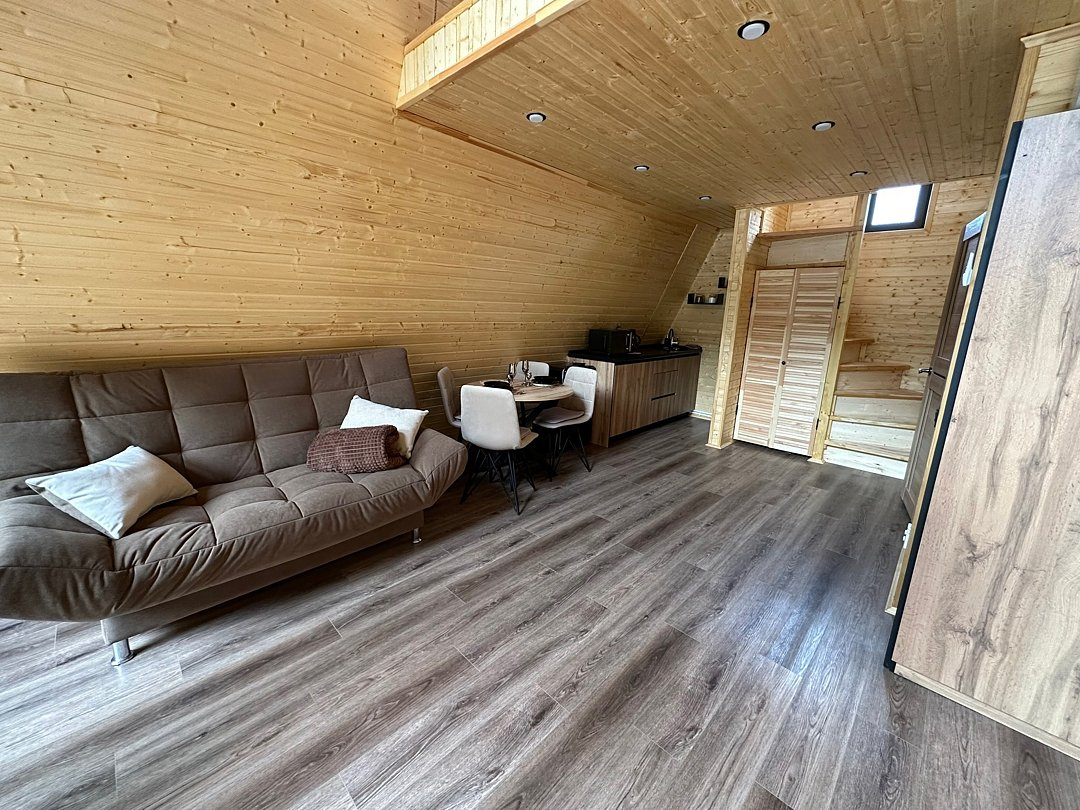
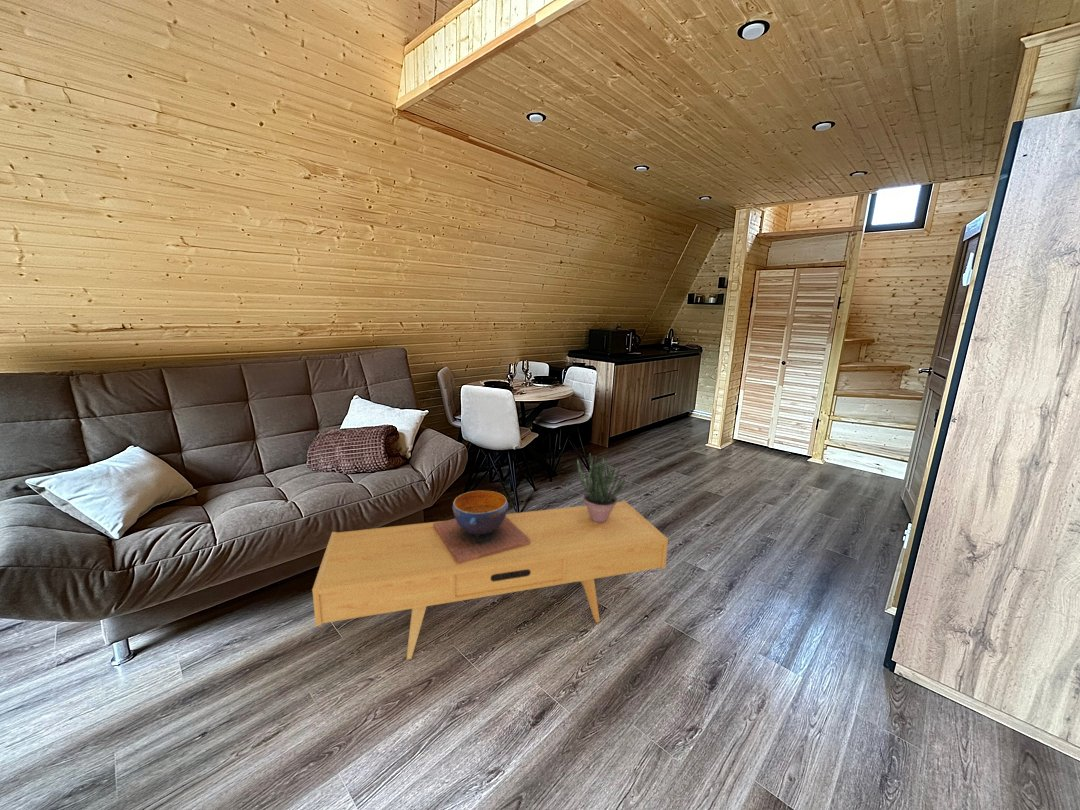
+ potted plant [576,453,627,523]
+ decorative bowl [433,490,530,564]
+ tv console [311,499,669,661]
